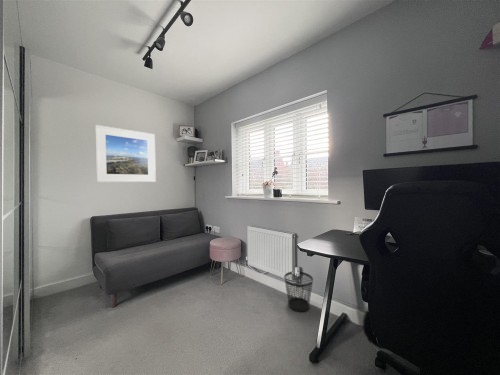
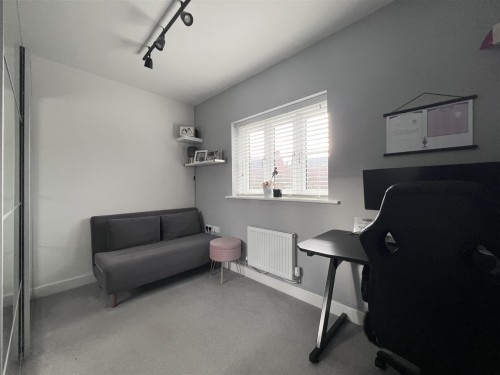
- wastebasket [283,271,314,313]
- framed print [94,124,157,183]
